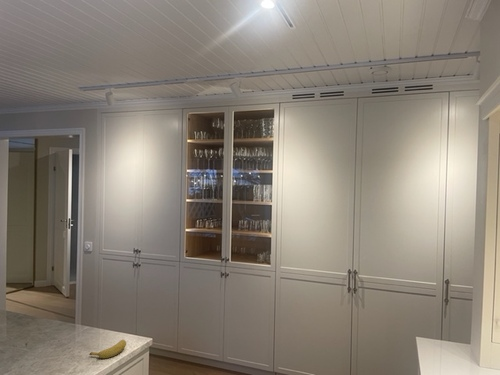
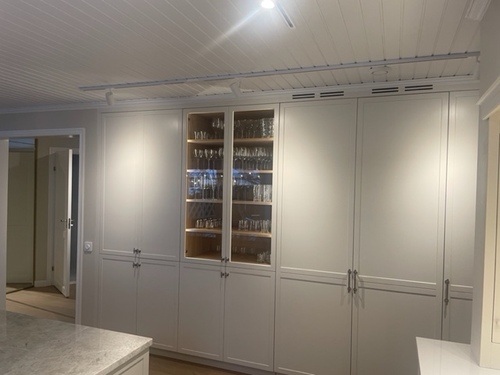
- banana [89,339,127,359]
